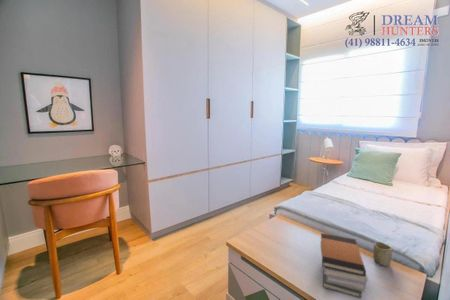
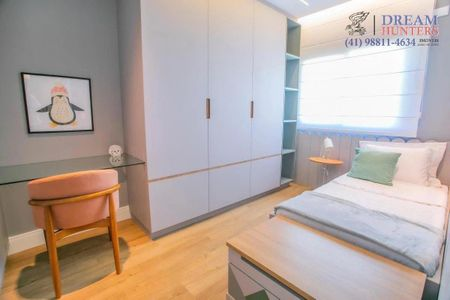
- cup [372,241,393,267]
- book stack [319,232,369,299]
